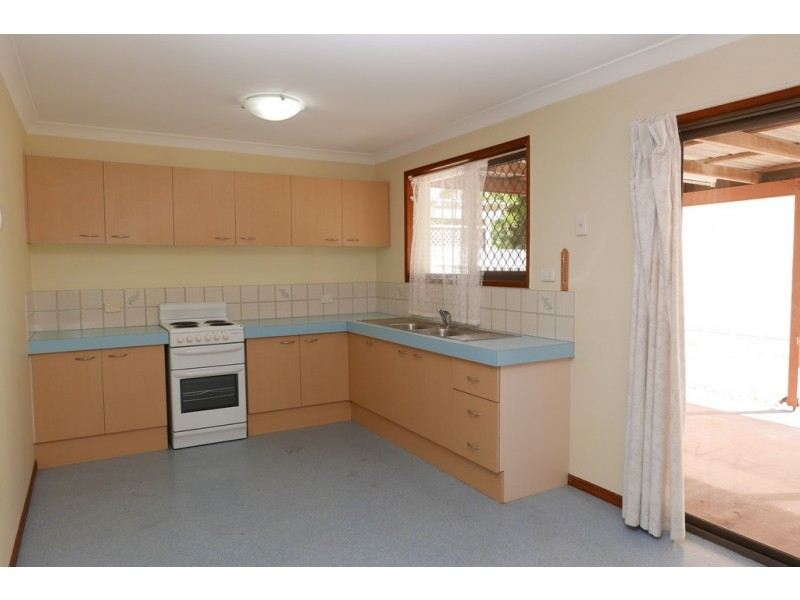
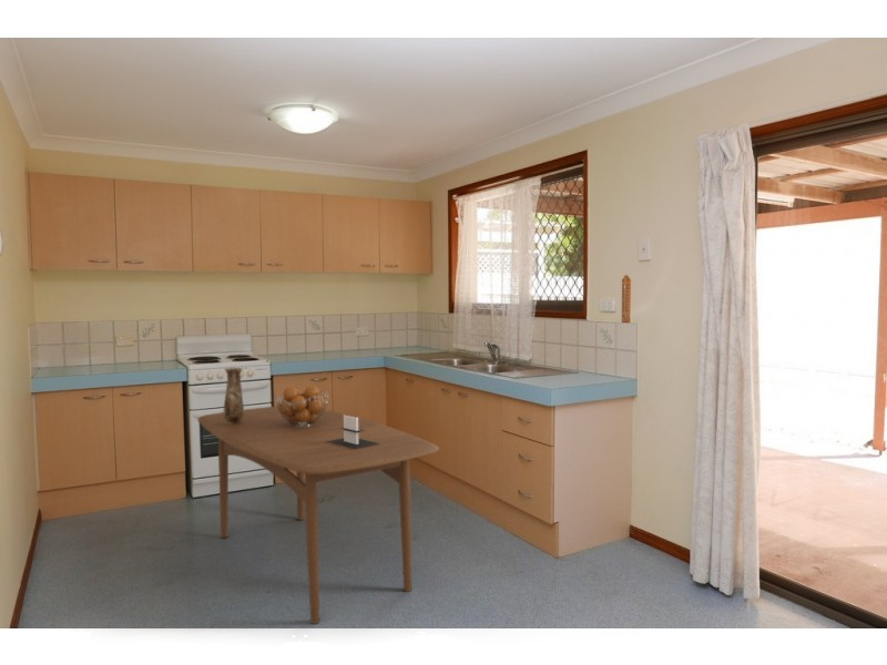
+ vase [223,366,245,424]
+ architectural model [327,415,378,449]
+ fruit basket [274,385,330,427]
+ dining table [196,406,440,625]
